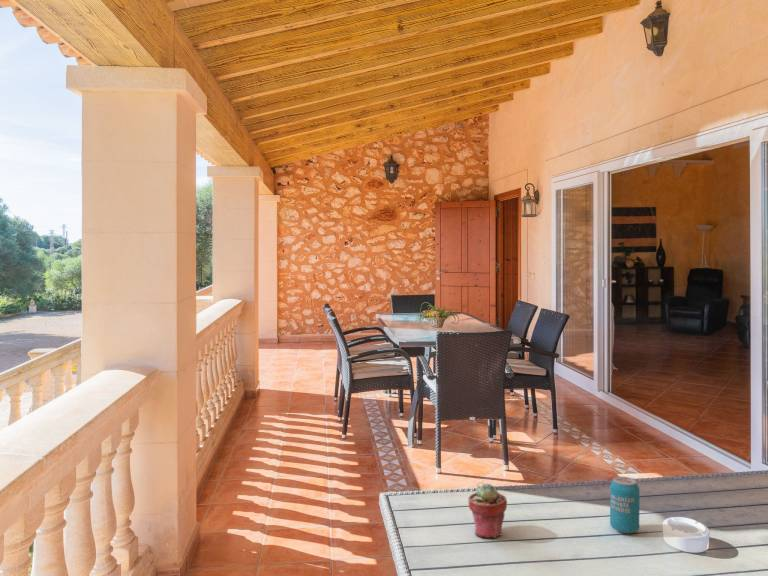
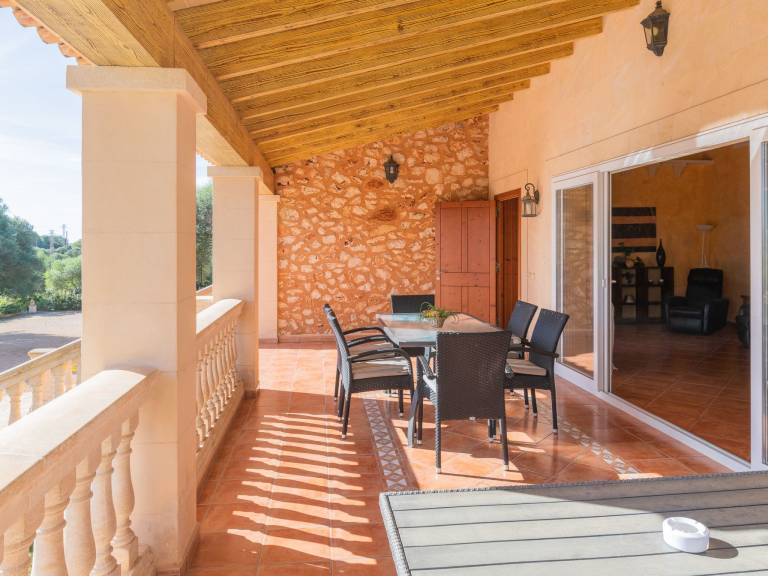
- beverage can [609,476,641,534]
- potted succulent [467,482,508,539]
